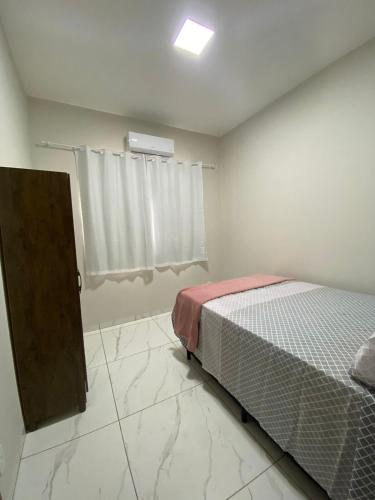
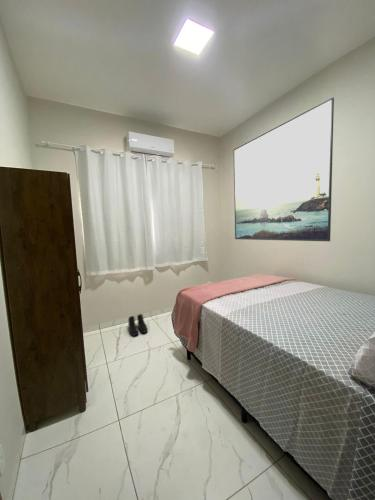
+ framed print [233,96,335,242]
+ boots [127,313,149,337]
